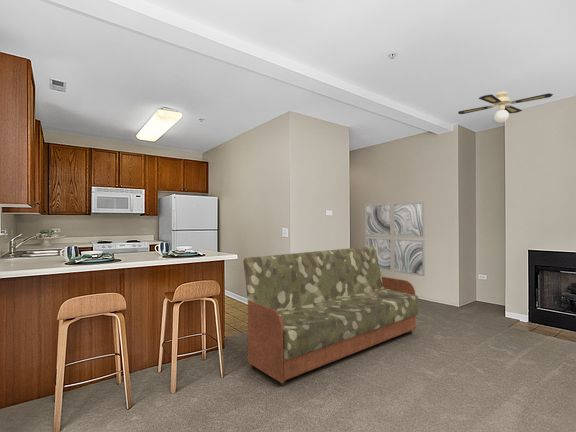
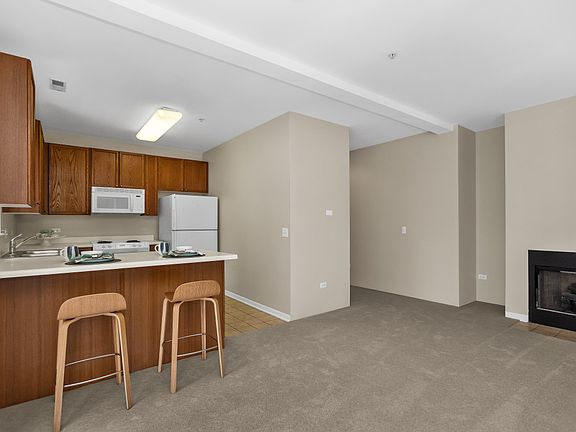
- wall art [364,201,426,277]
- sofa [242,246,419,388]
- ceiling fan [457,91,554,124]
